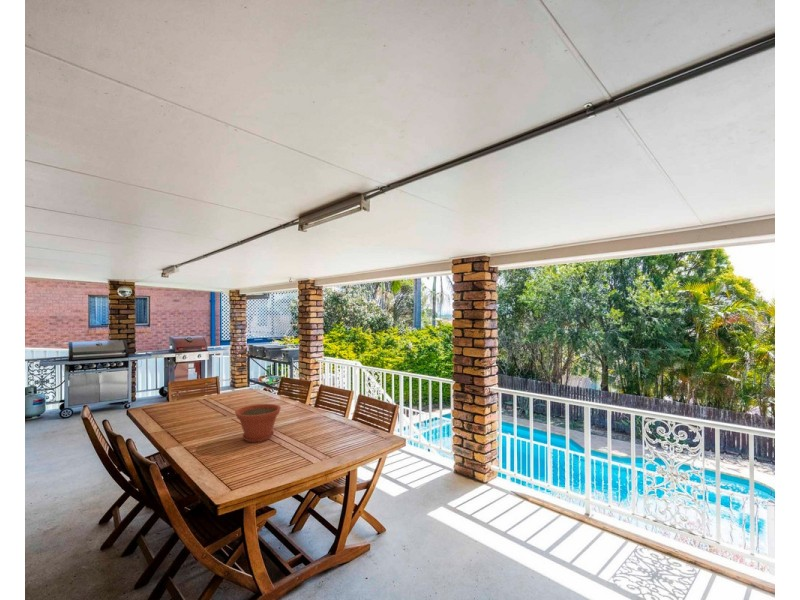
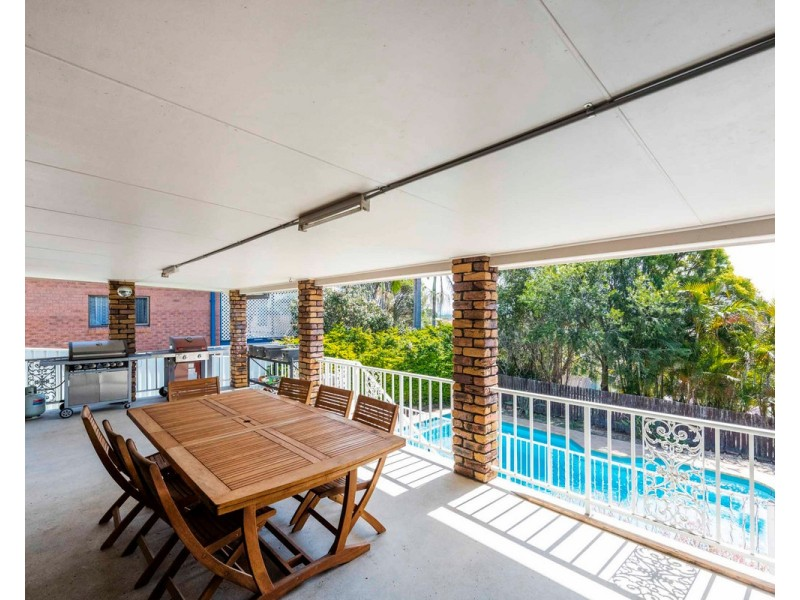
- plant pot [234,403,282,443]
